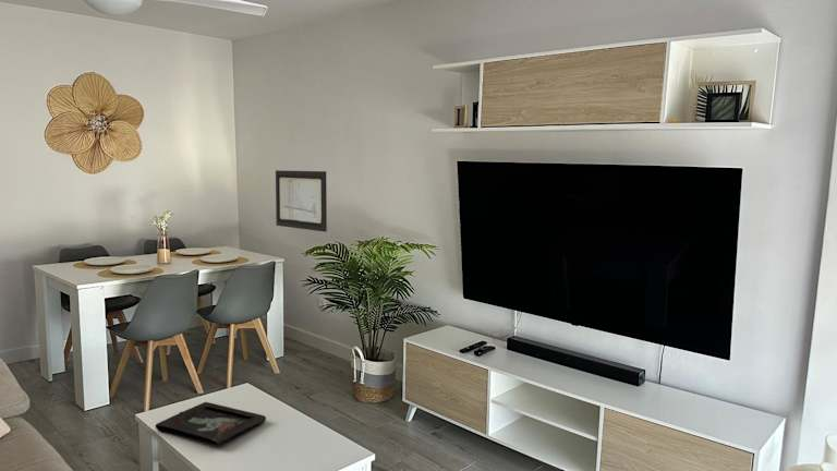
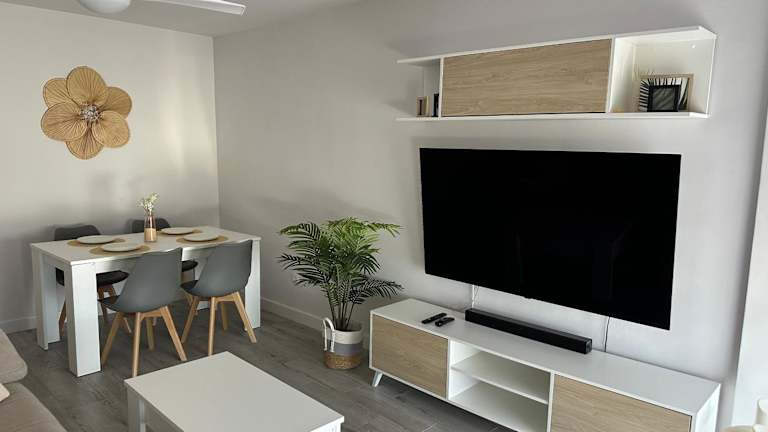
- decorative tray [155,401,267,446]
- wall art [275,169,328,233]
